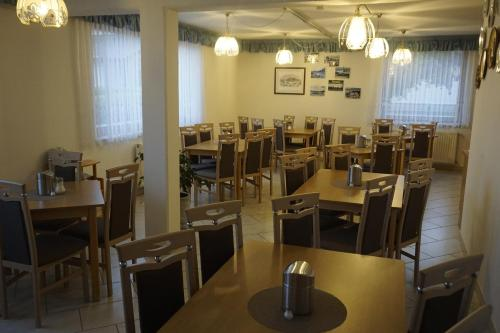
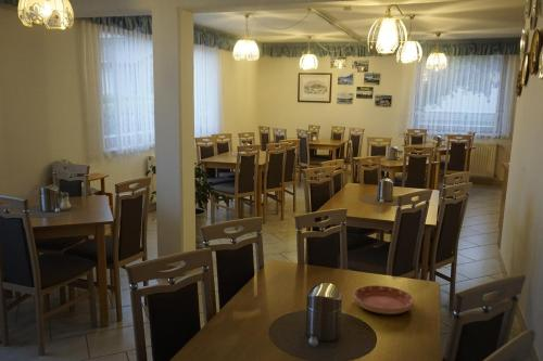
+ saucer [352,284,415,315]
